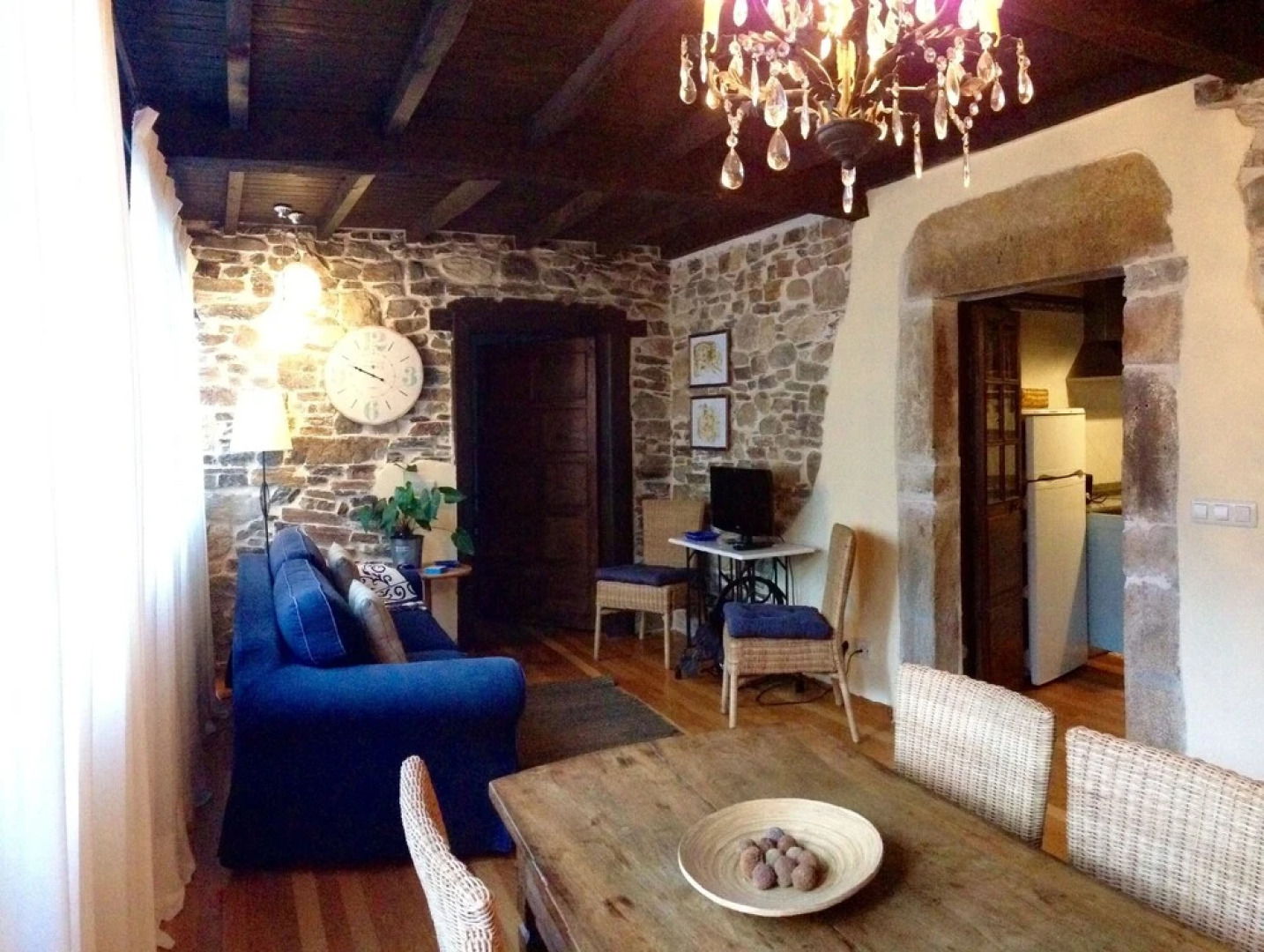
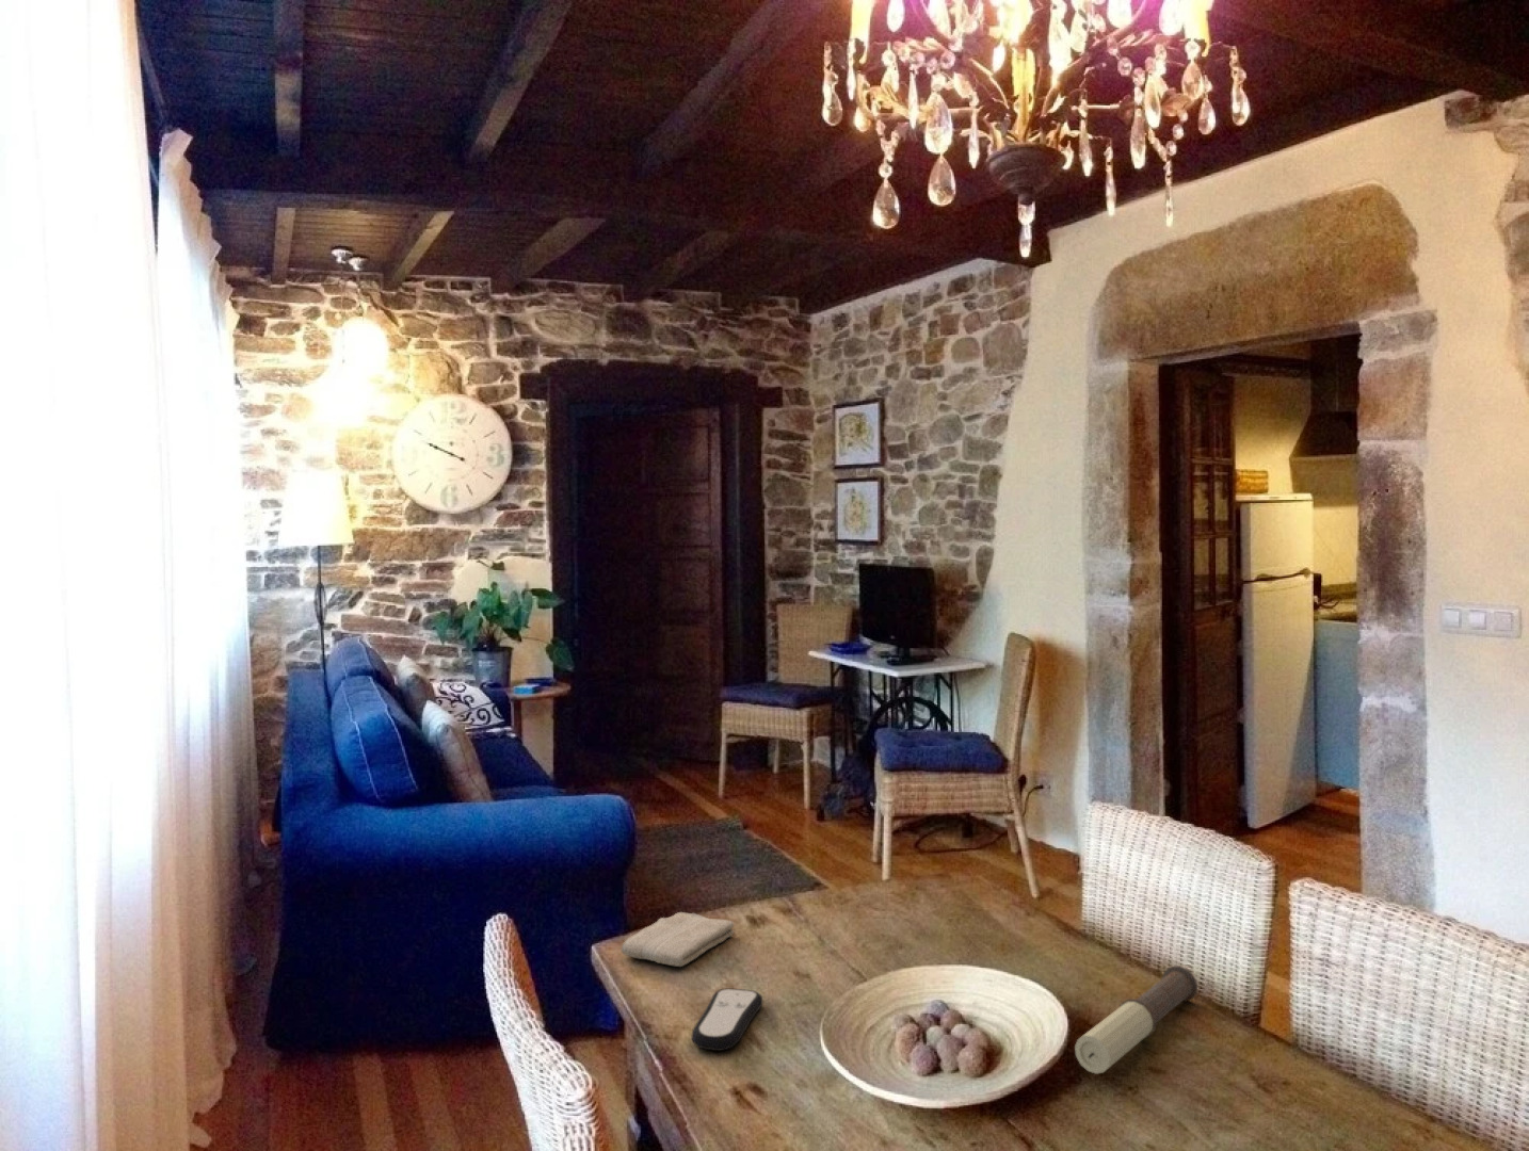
+ washcloth [621,912,735,967]
+ remote control [690,988,763,1052]
+ candle [1074,965,1199,1075]
